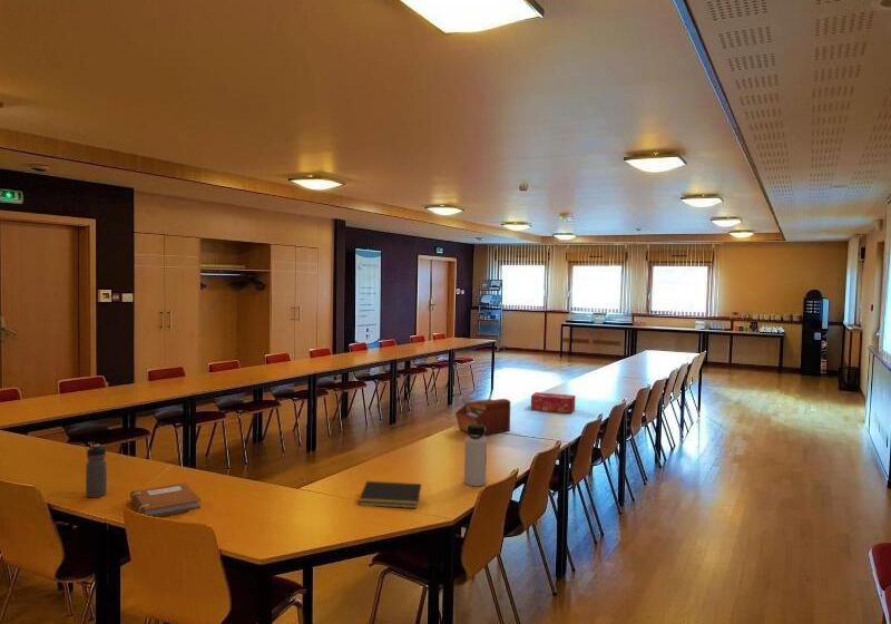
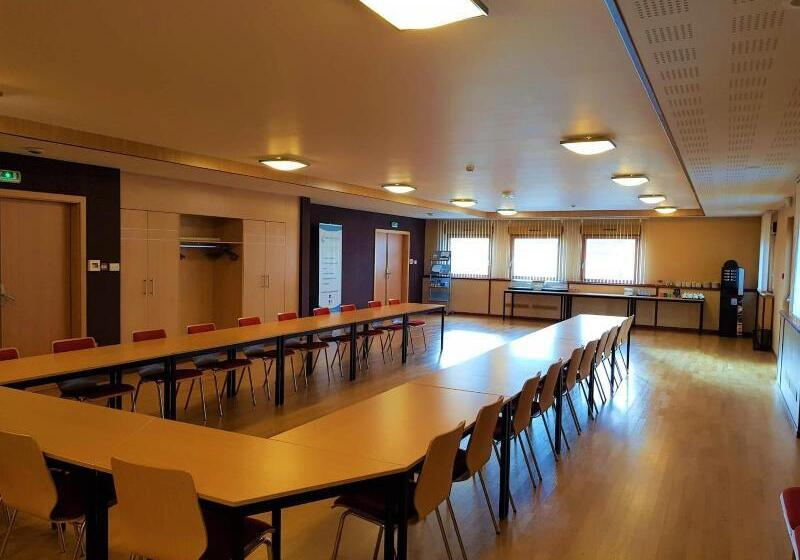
- water bottle [85,443,108,498]
- notebook [129,481,202,518]
- sewing box [454,398,511,436]
- water bottle [463,425,488,487]
- notepad [356,480,422,509]
- tissue box [530,391,577,415]
